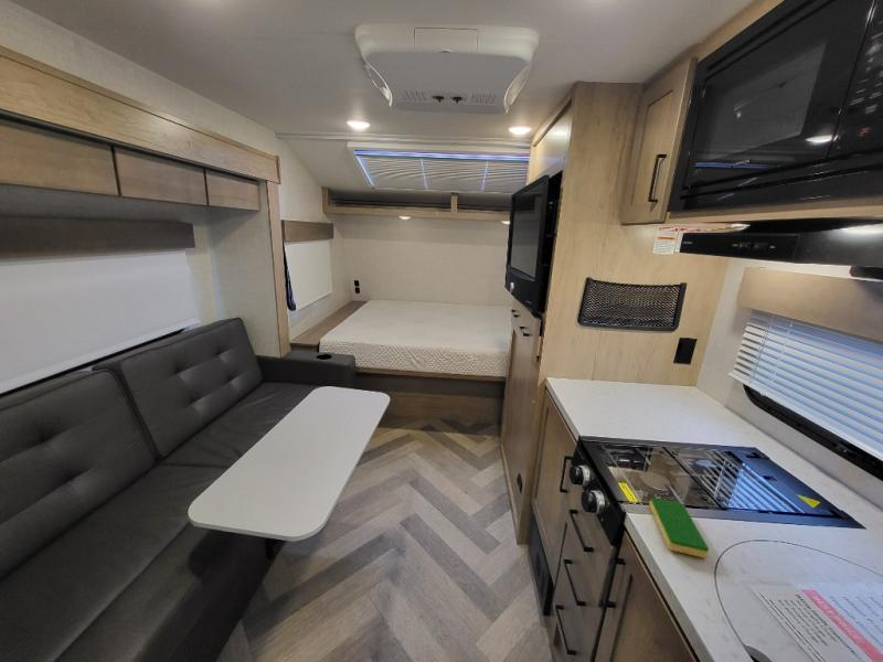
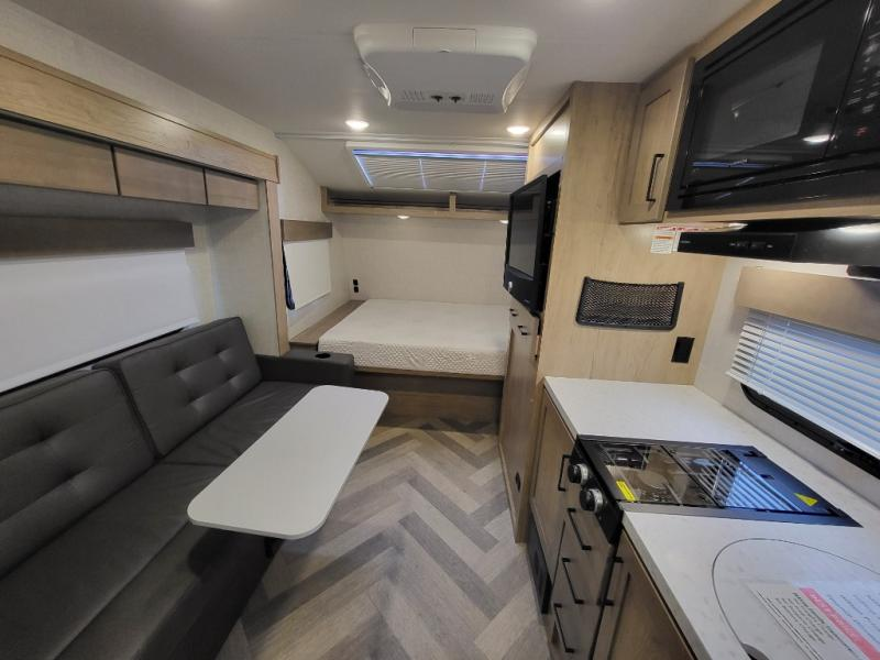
- dish sponge [648,496,710,559]
